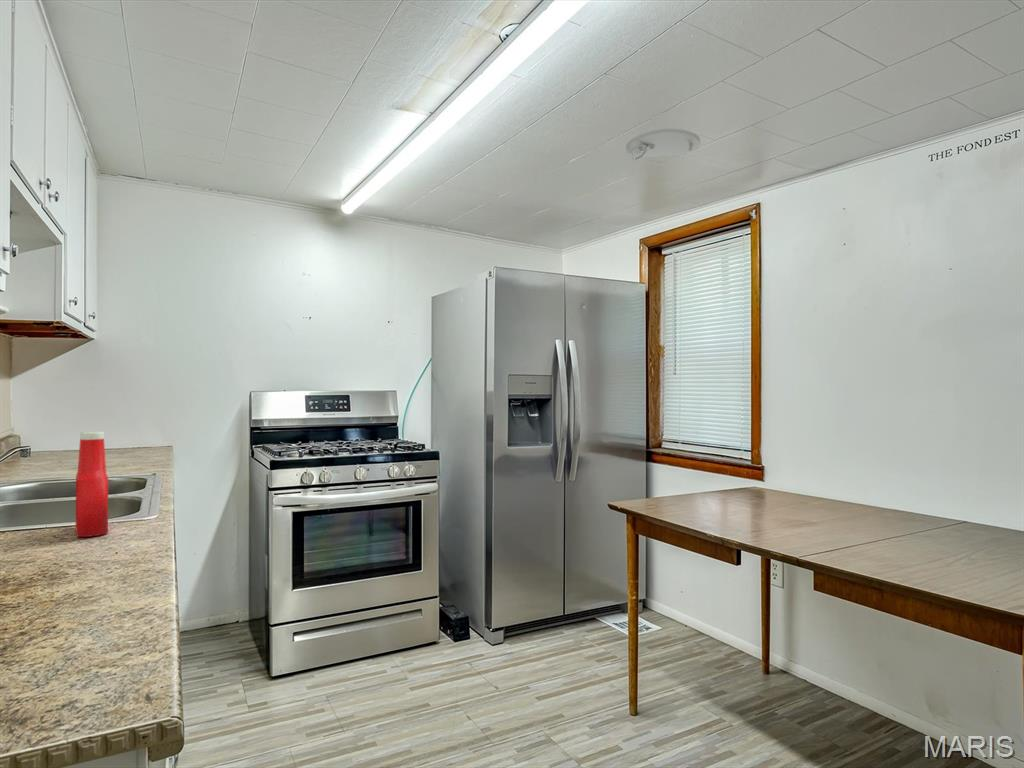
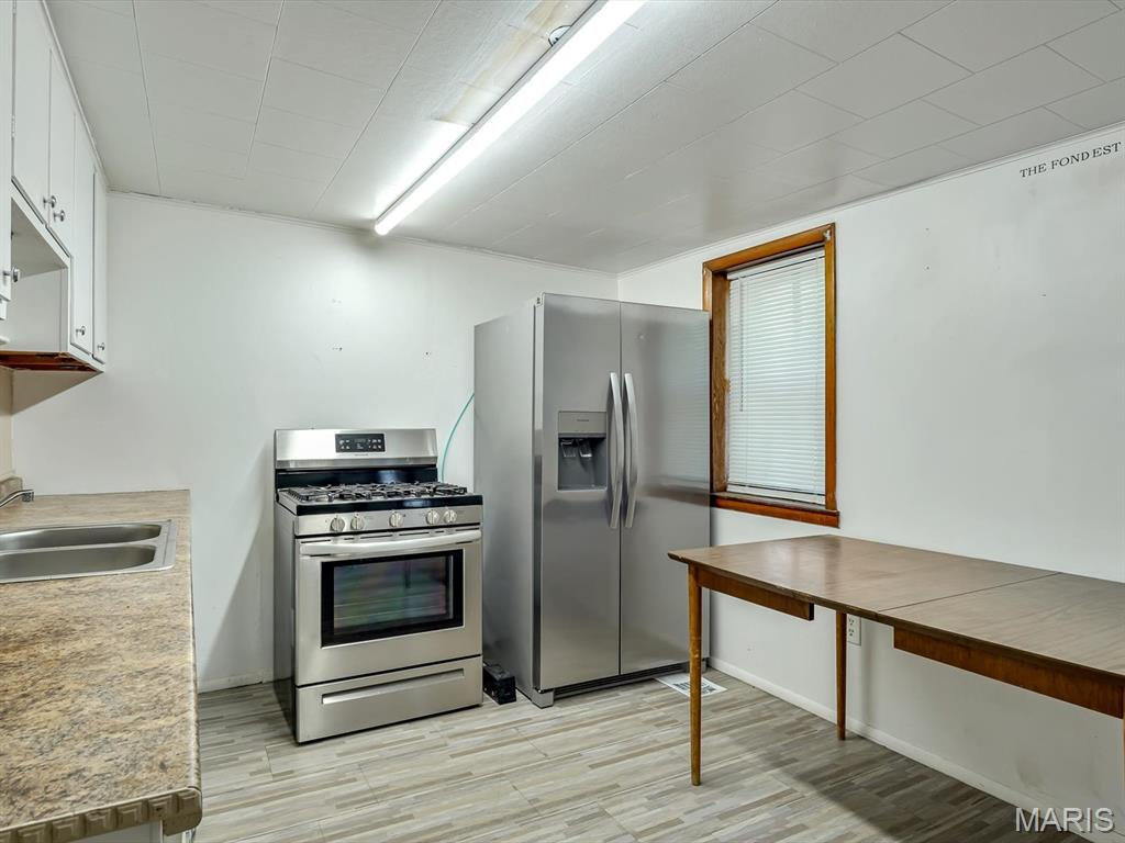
- soap bottle [75,431,109,538]
- smoke detector [625,128,701,162]
